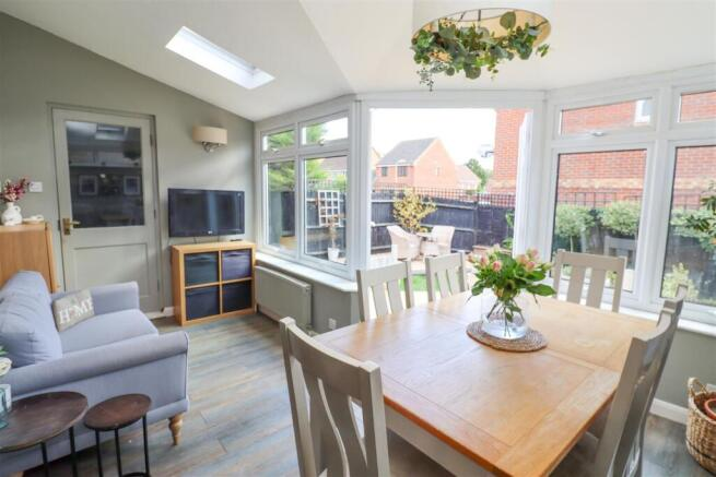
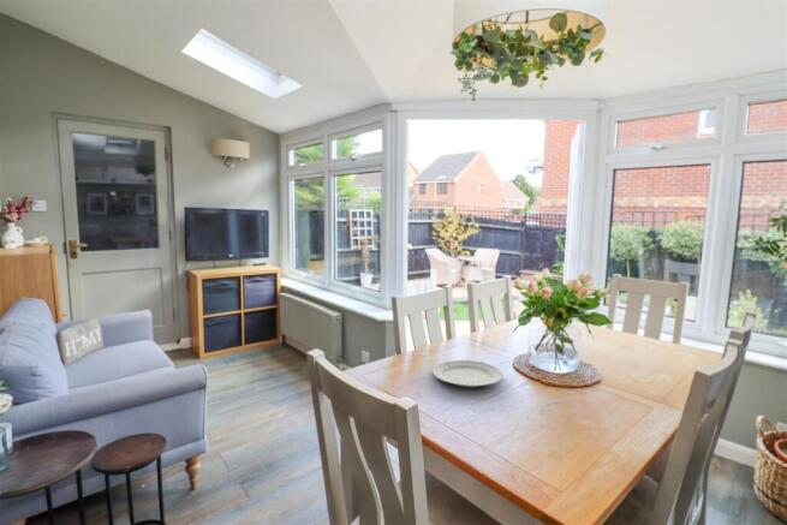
+ chinaware [431,359,505,388]
